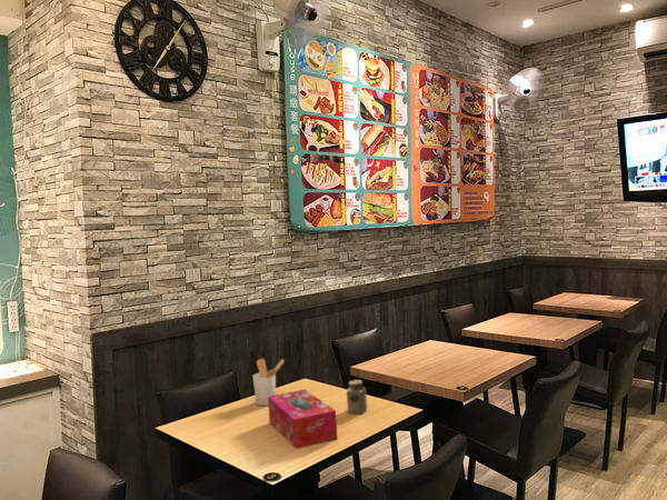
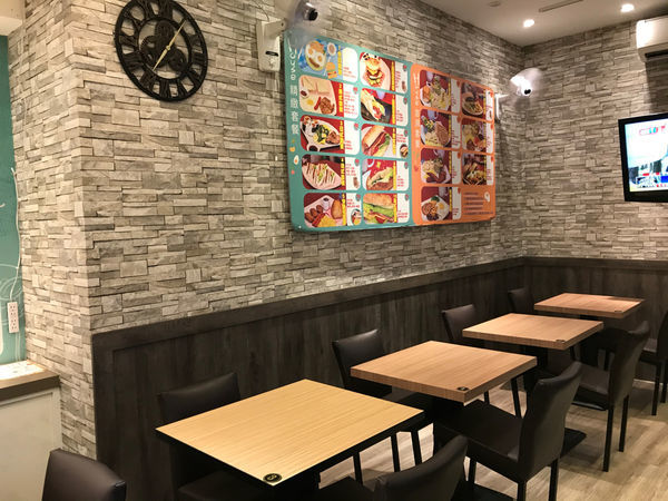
- utensil holder [252,358,286,407]
- salt shaker [346,379,368,416]
- tissue box [268,389,338,450]
